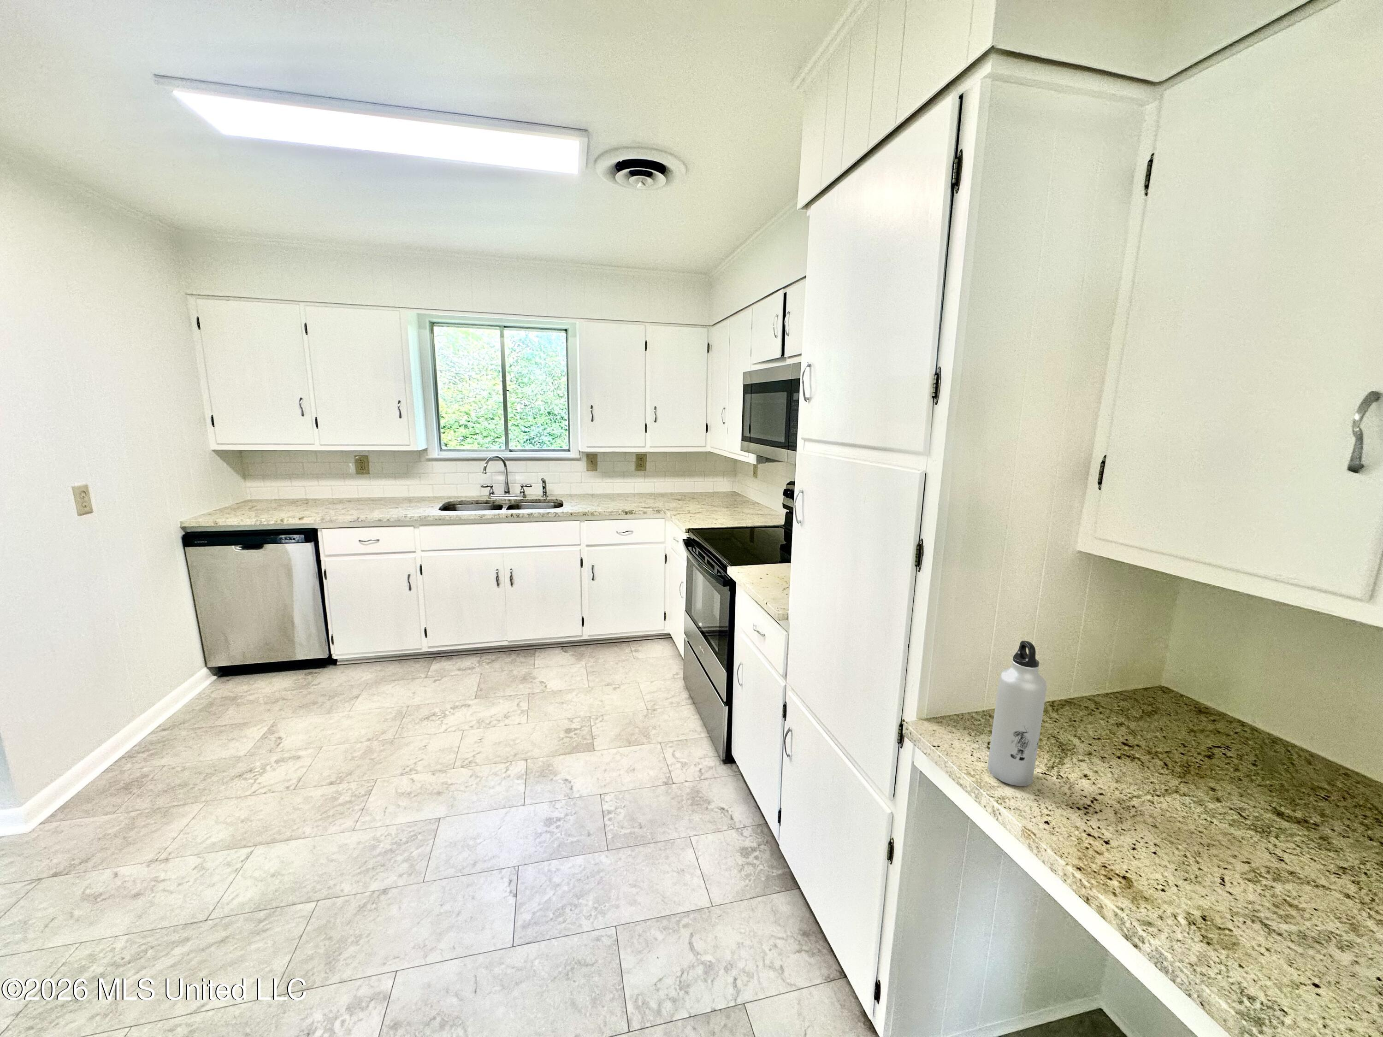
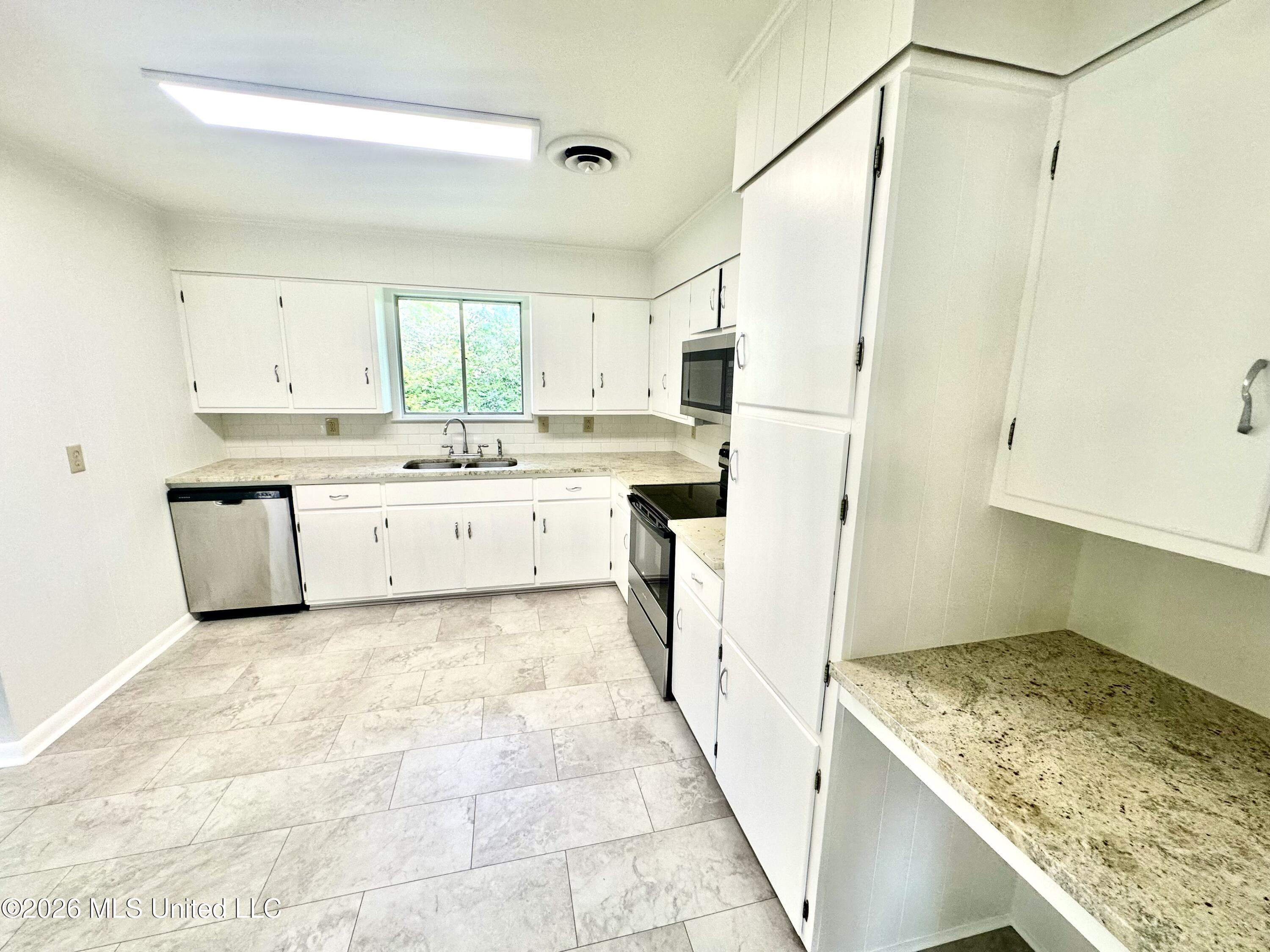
- water bottle [988,640,1048,786]
